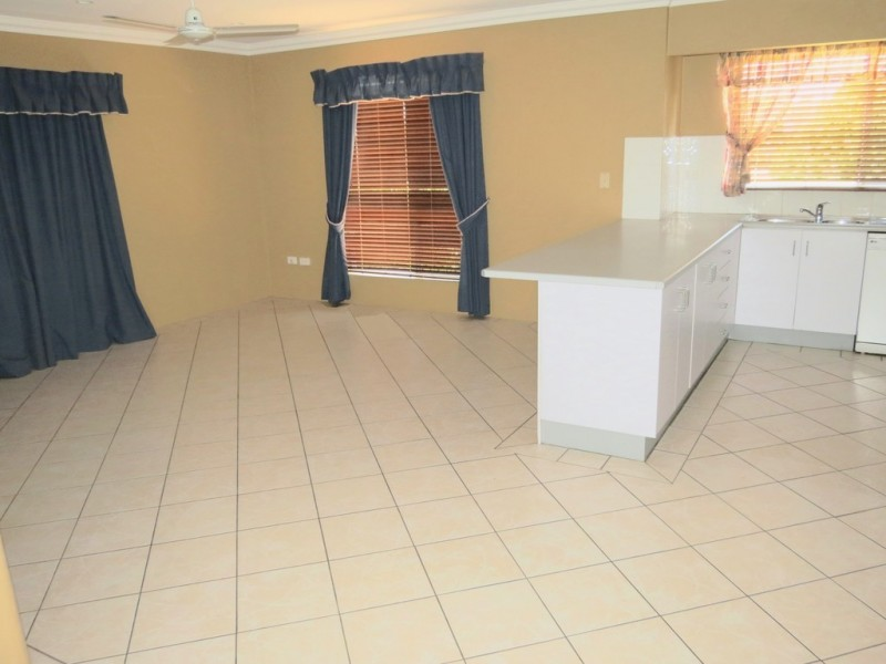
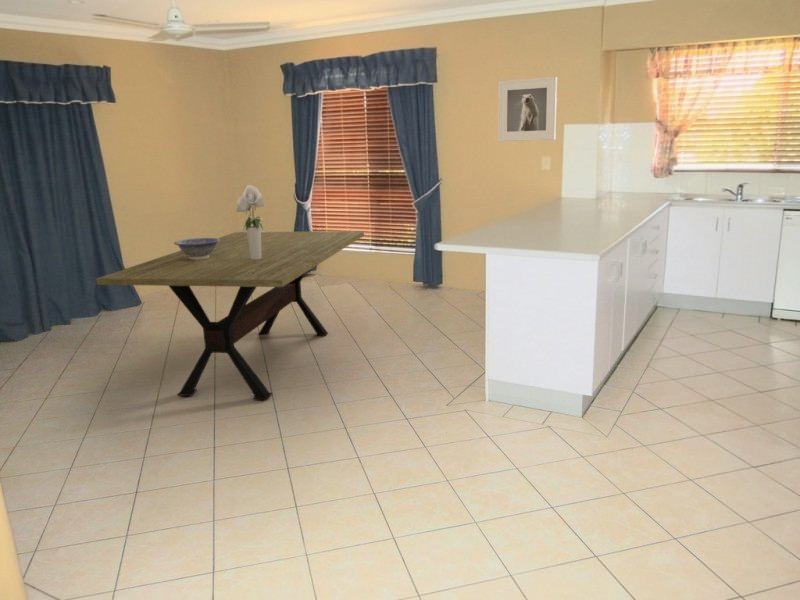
+ bouquet [235,184,265,259]
+ decorative bowl [173,237,220,259]
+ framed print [497,76,558,142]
+ dining table [95,230,365,400]
